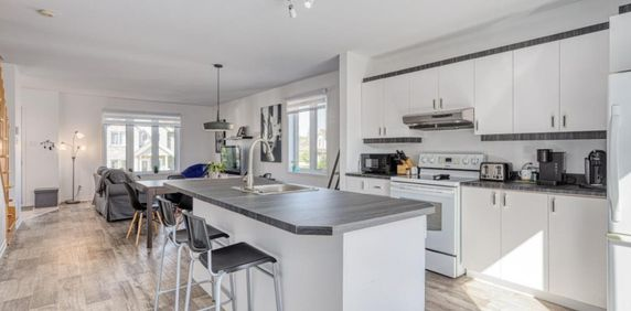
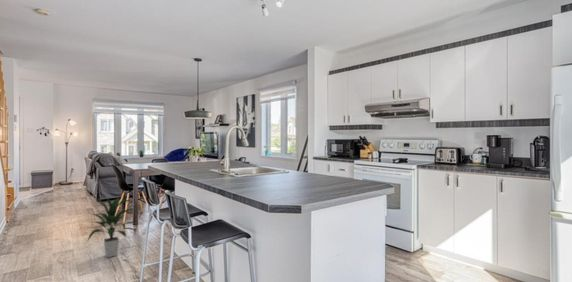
+ indoor plant [87,196,140,258]
